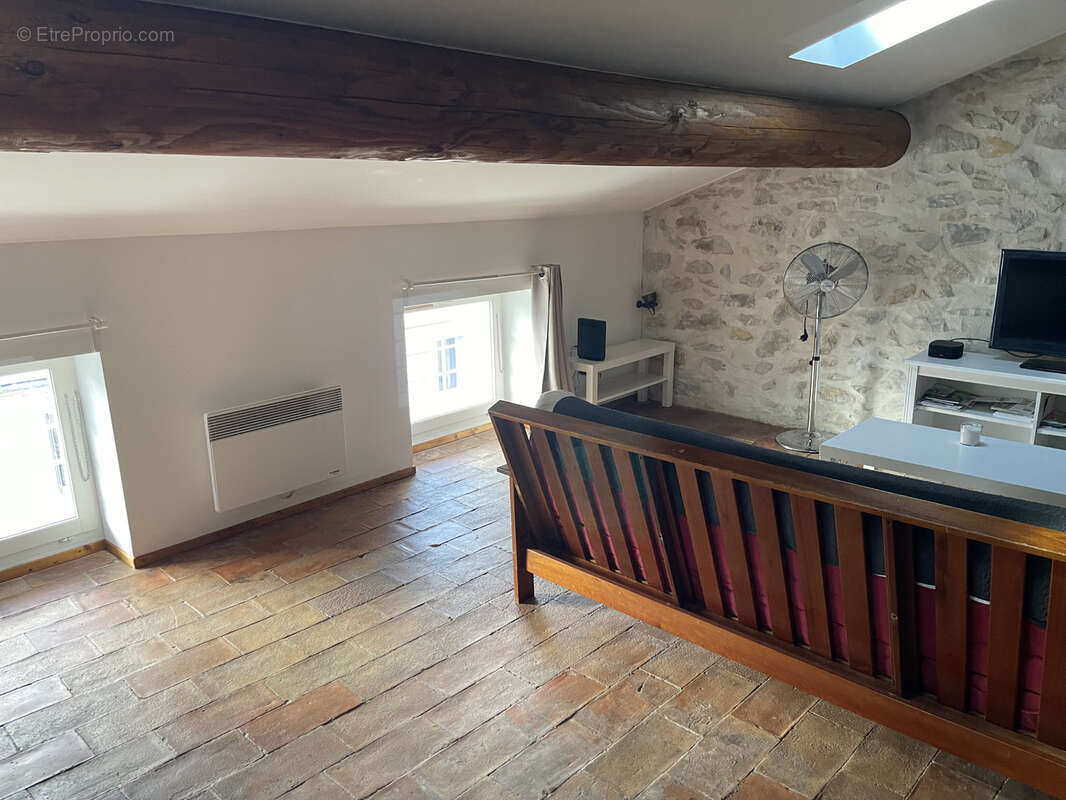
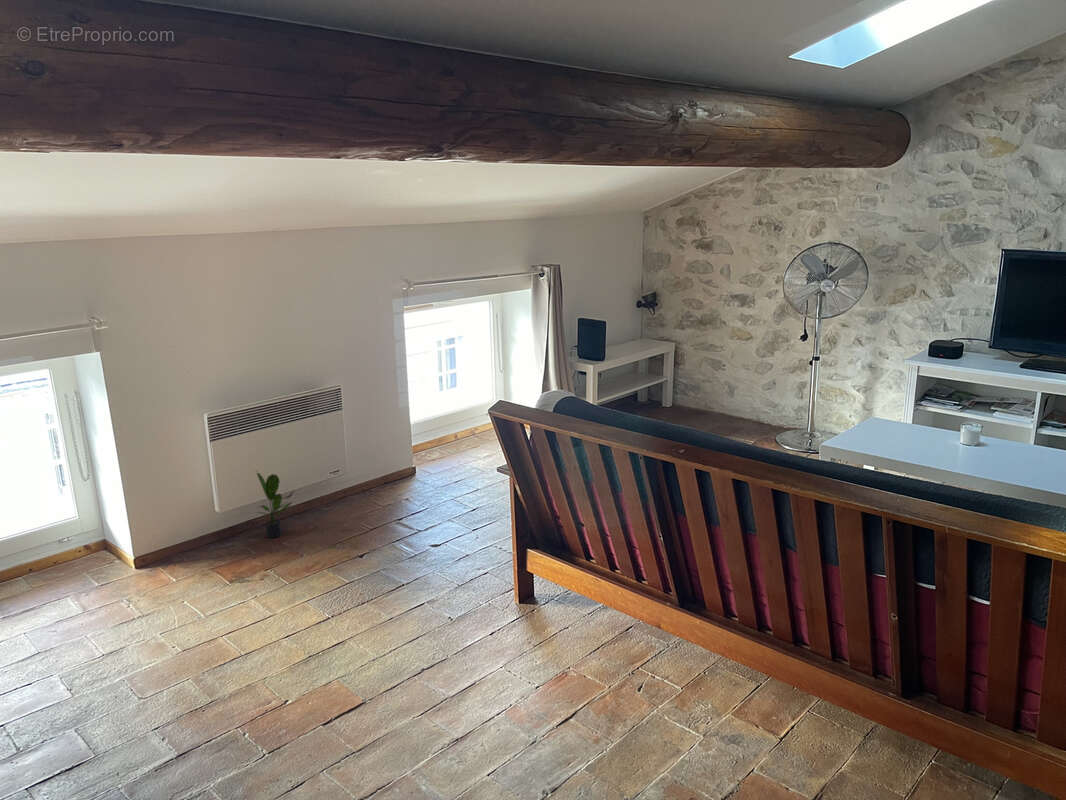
+ potted plant [256,472,293,539]
